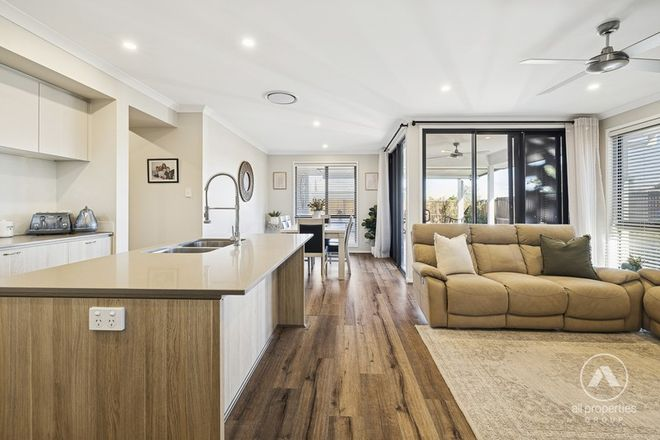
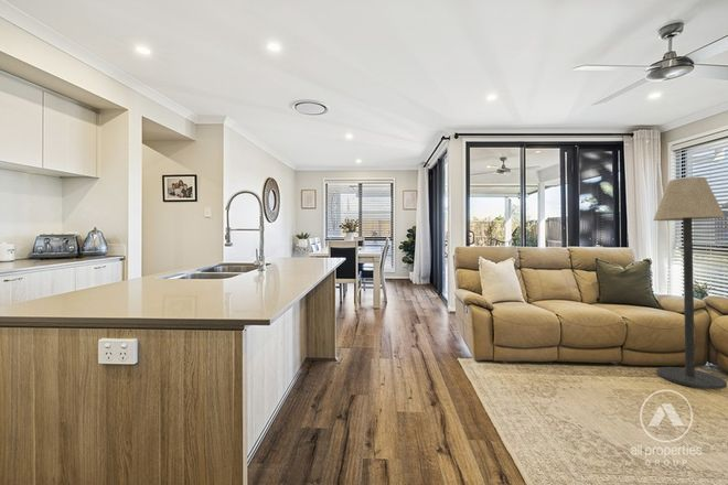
+ floor lamp [652,176,728,390]
